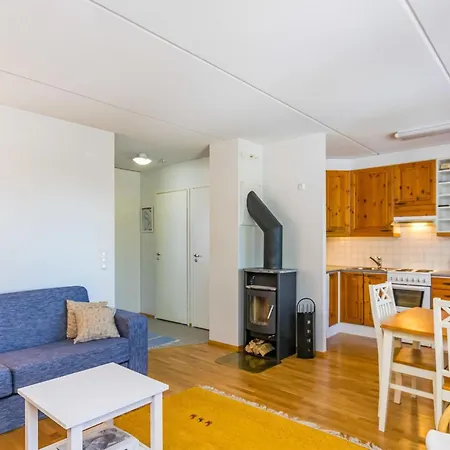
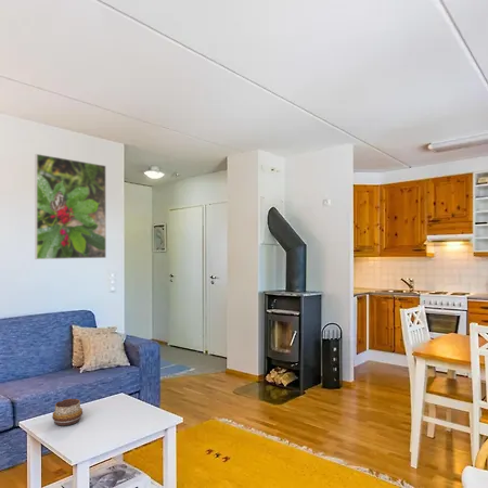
+ decorative bowl [51,398,84,427]
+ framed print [34,153,107,260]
